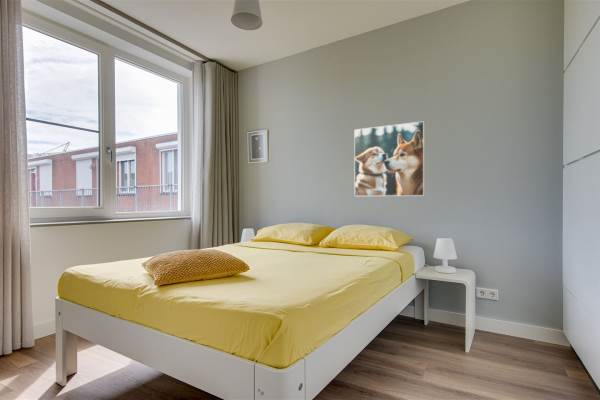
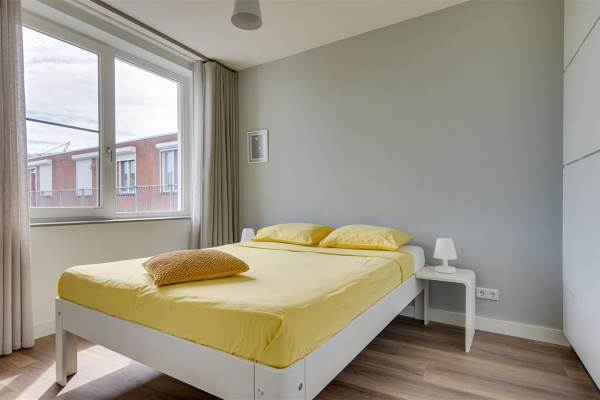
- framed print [353,120,426,197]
